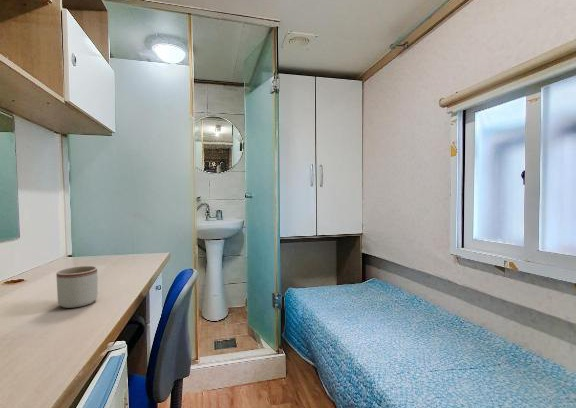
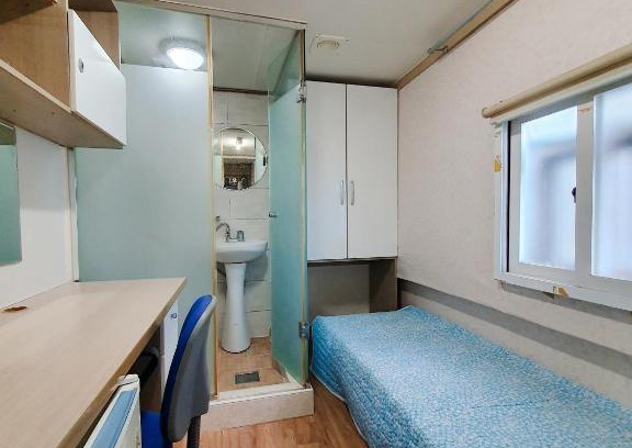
- mug [55,265,99,309]
